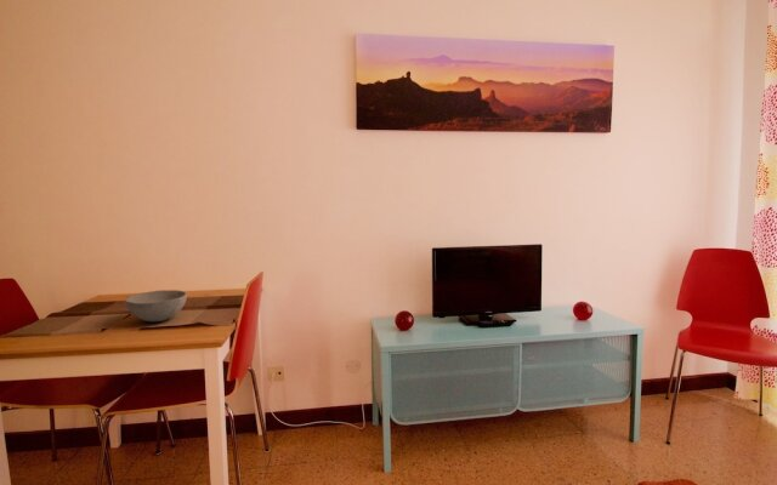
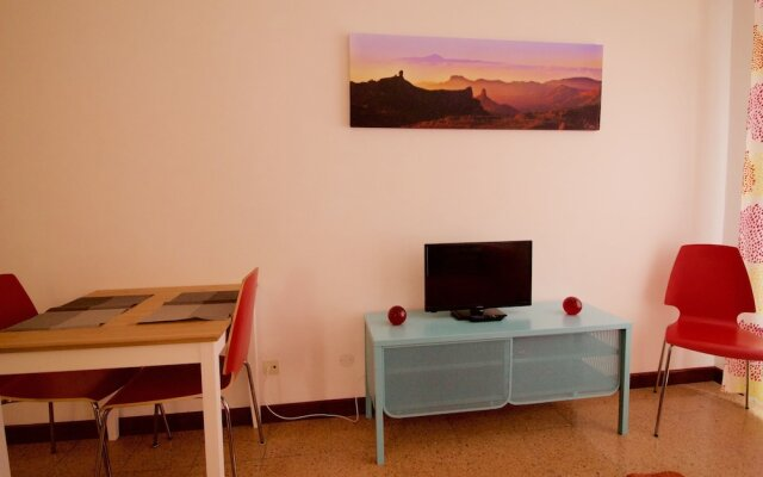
- bowl [124,289,188,323]
